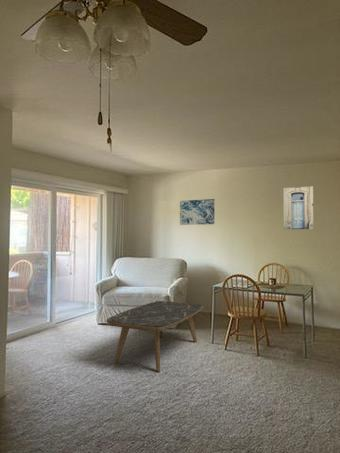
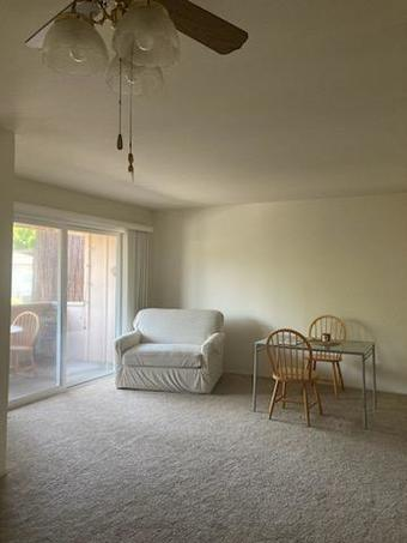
- wall art [179,198,215,226]
- coffee table [106,300,205,372]
- wall art [283,185,315,230]
